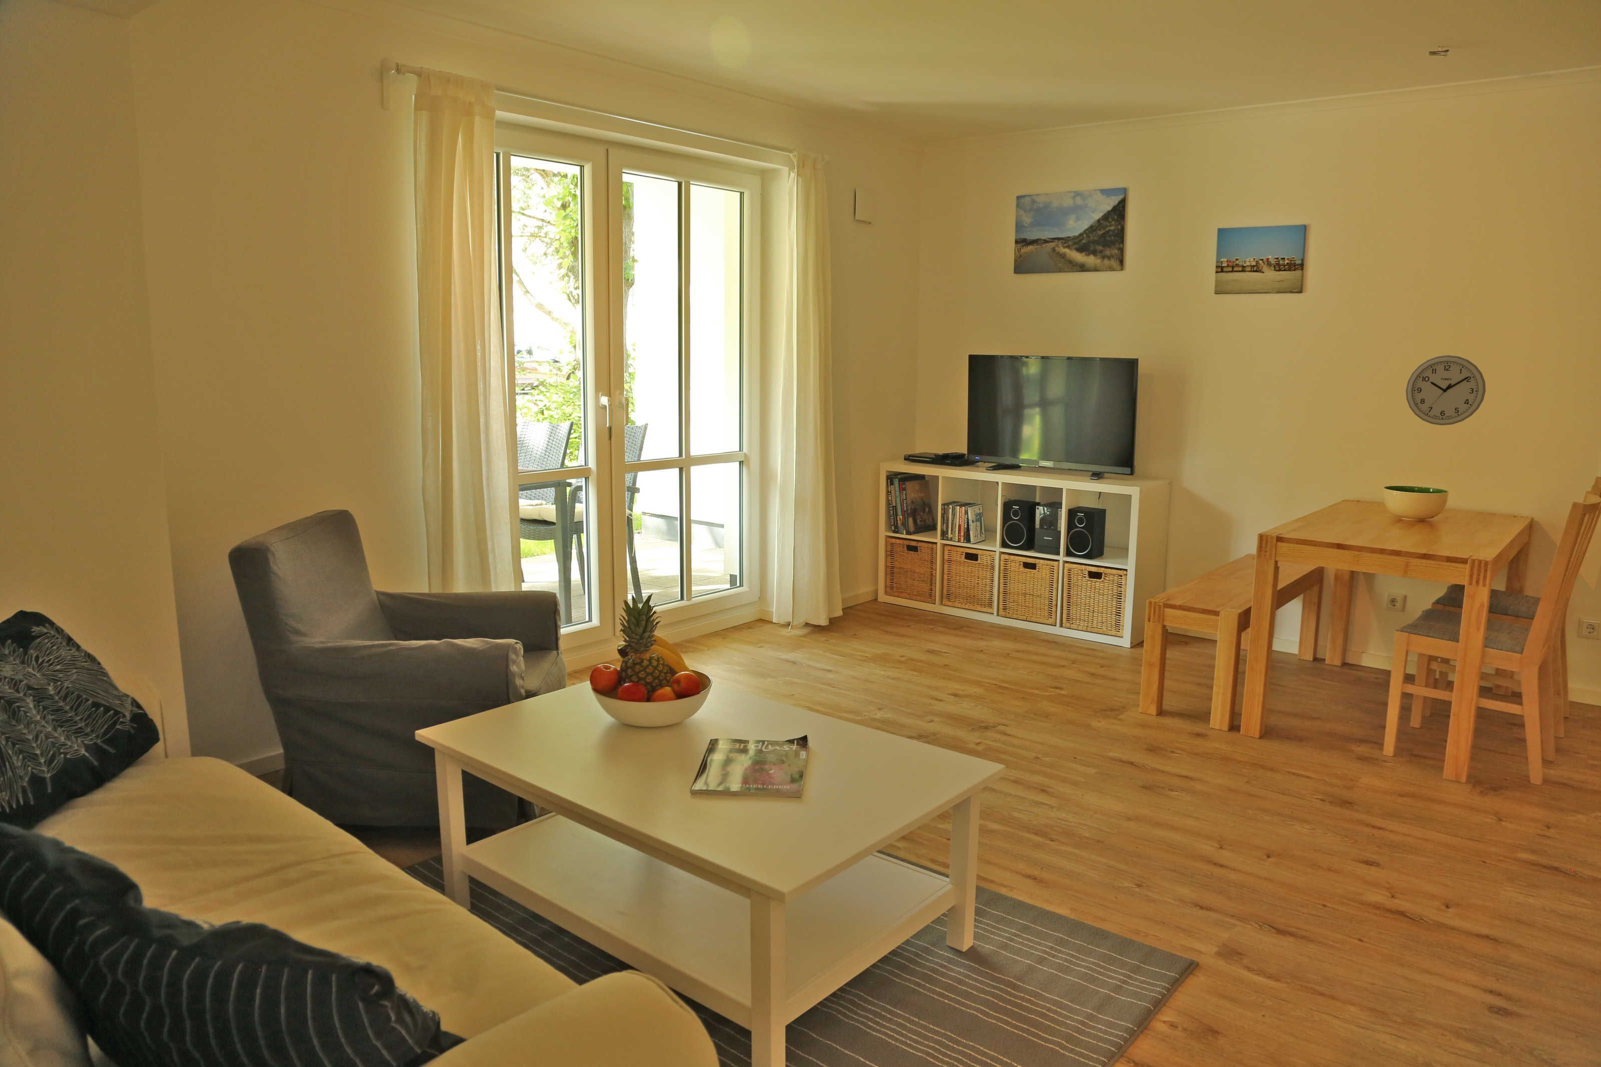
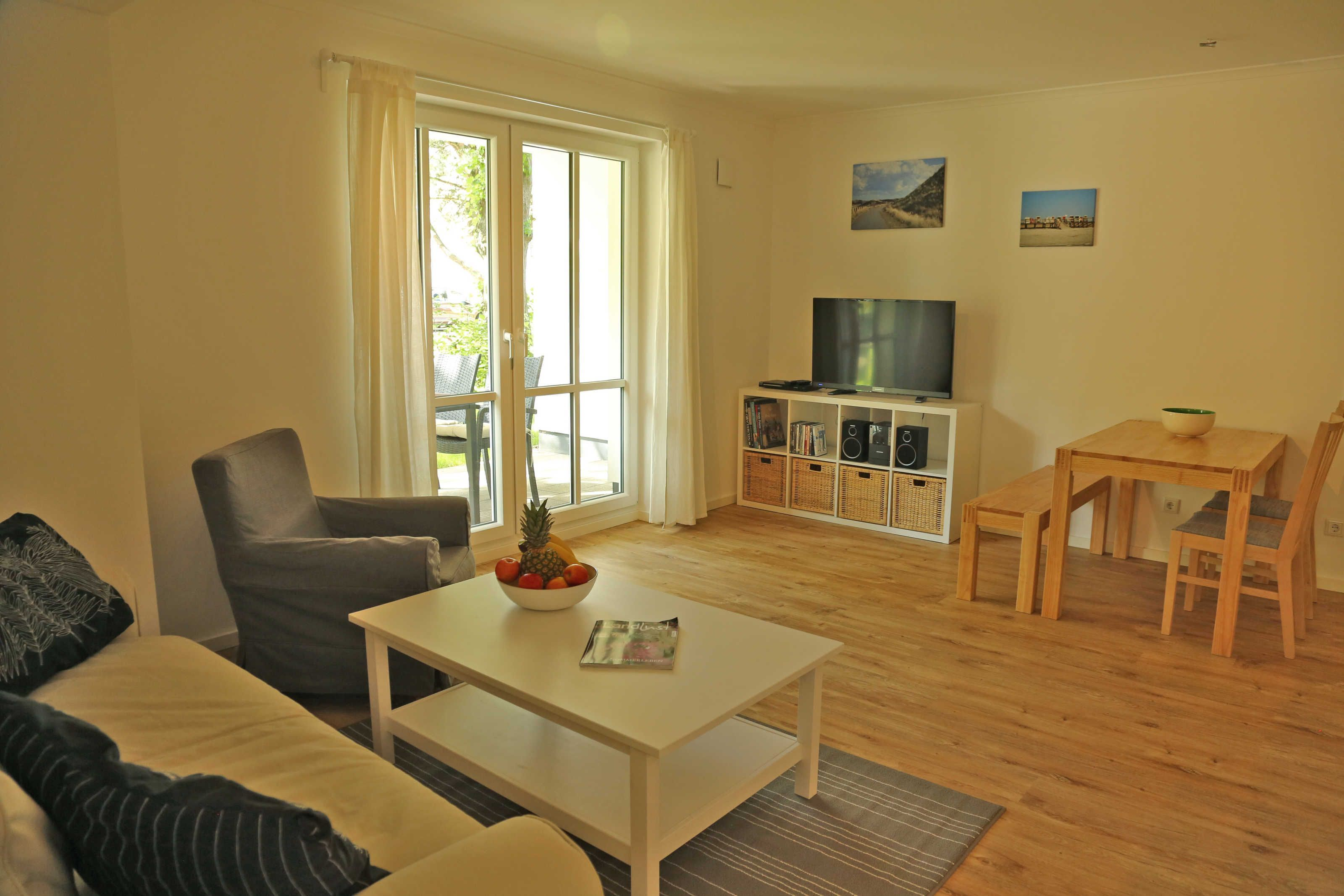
- wall clock [1406,355,1485,425]
